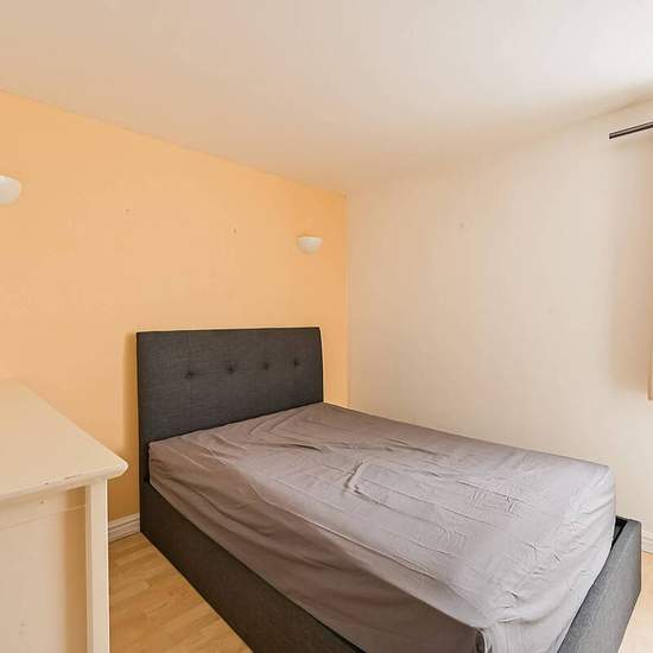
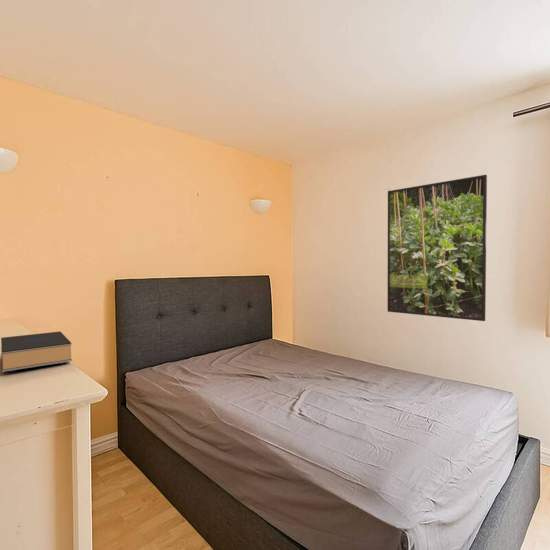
+ book [0,330,73,373]
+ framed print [386,174,488,322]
